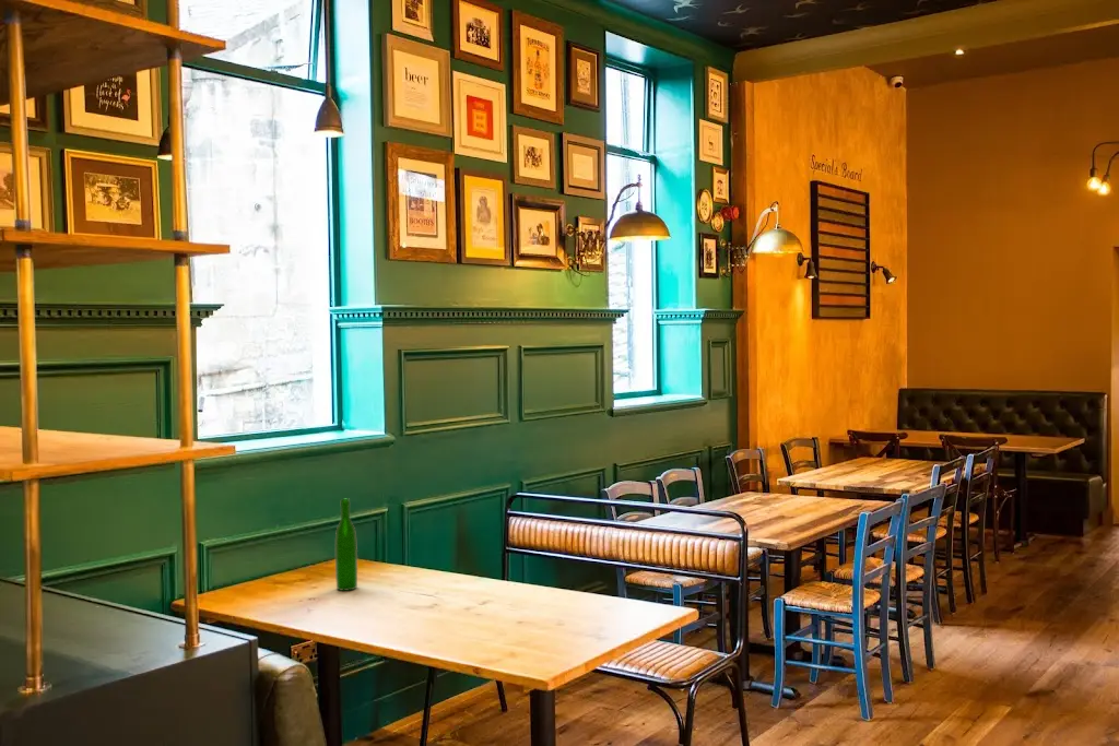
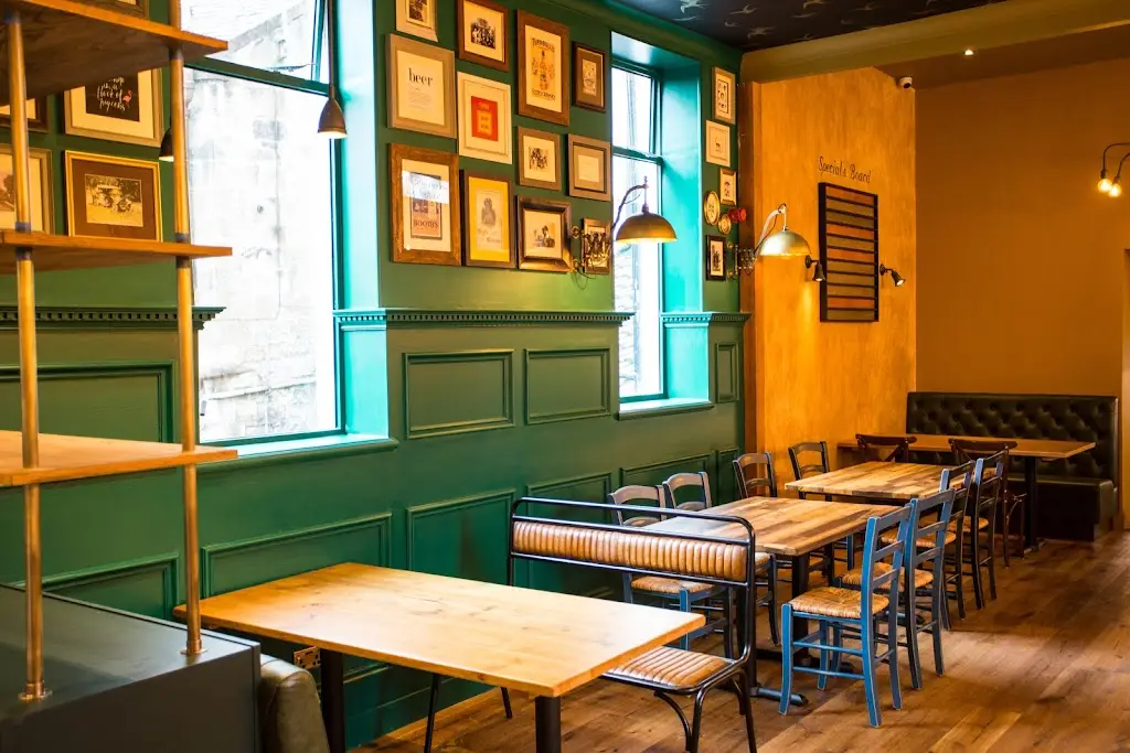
- wine bottle [334,498,358,592]
